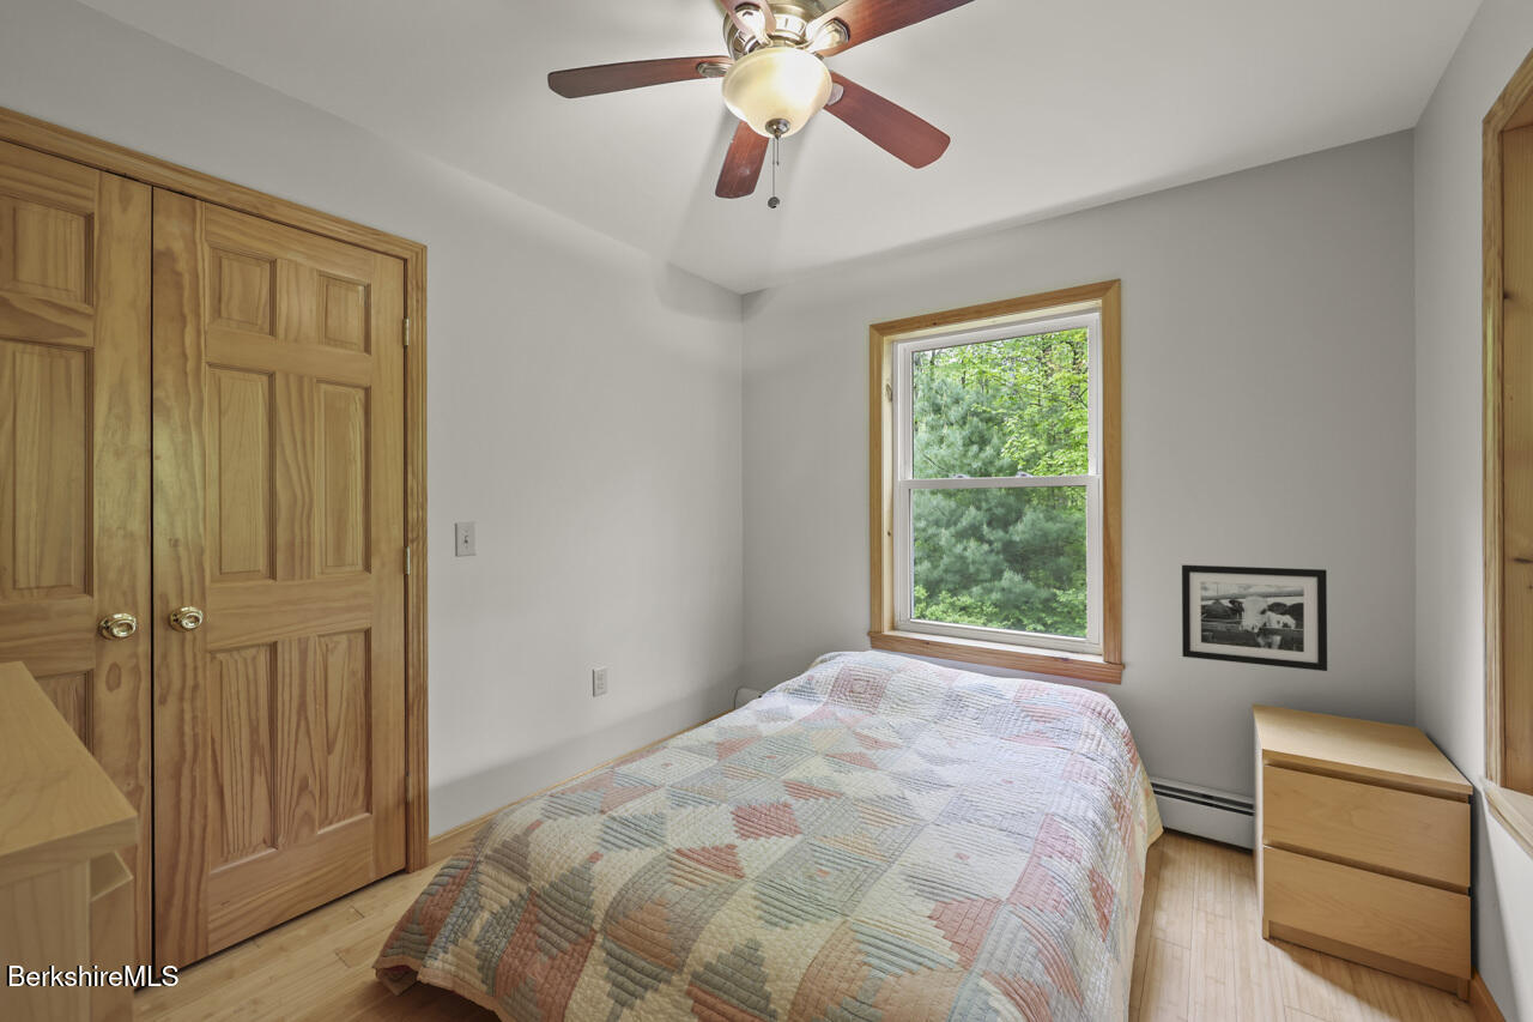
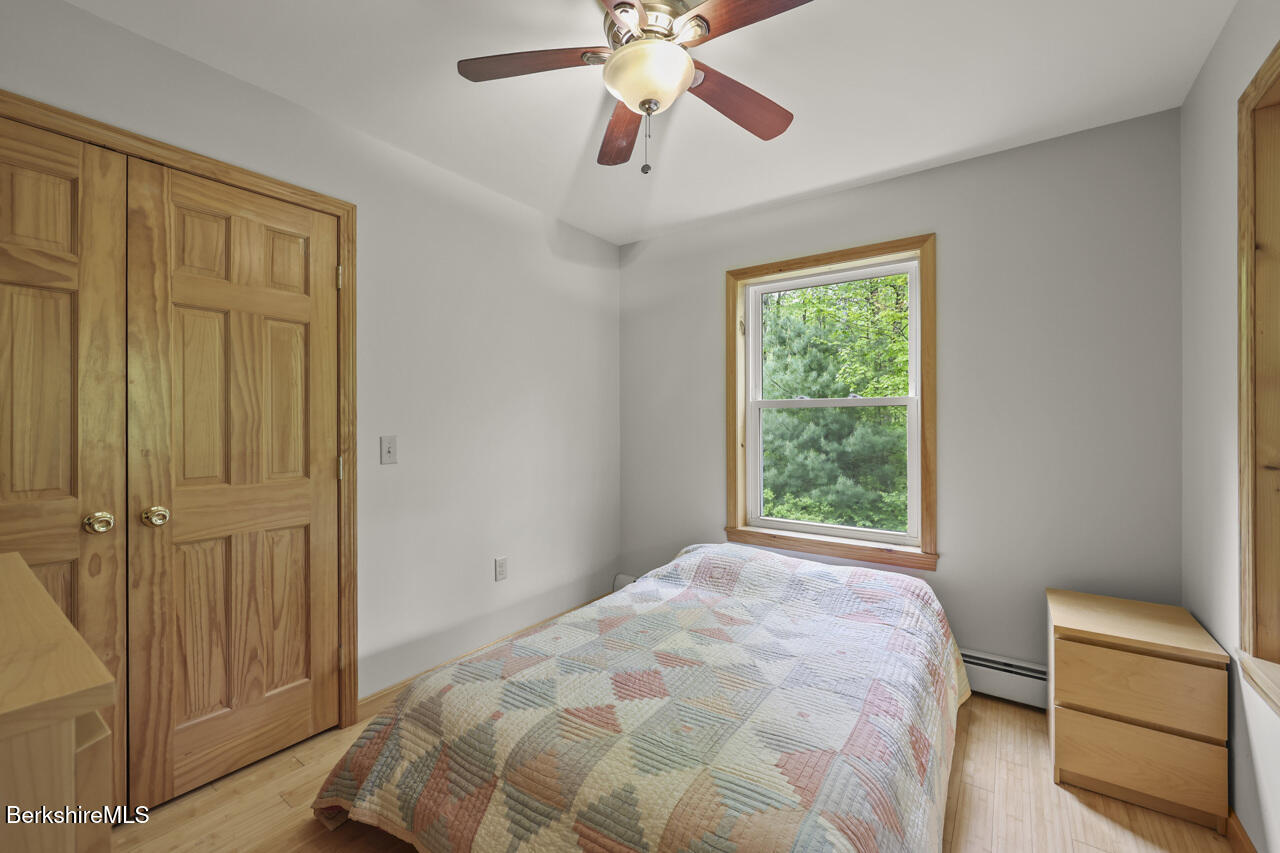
- picture frame [1181,564,1328,672]
